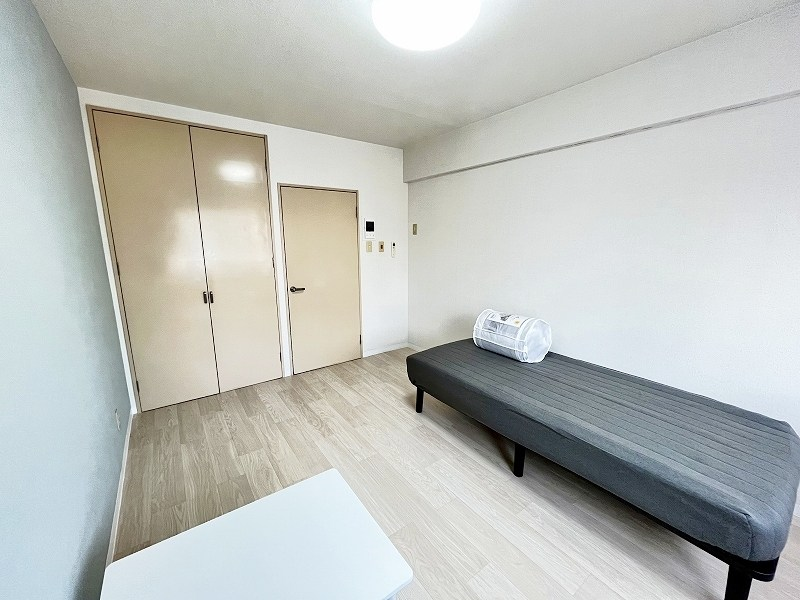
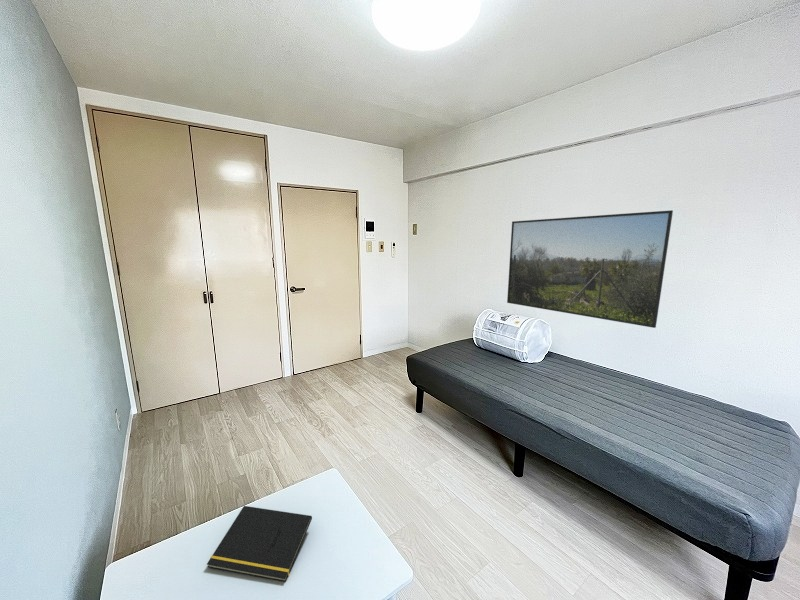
+ notepad [206,505,313,583]
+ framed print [506,209,674,329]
